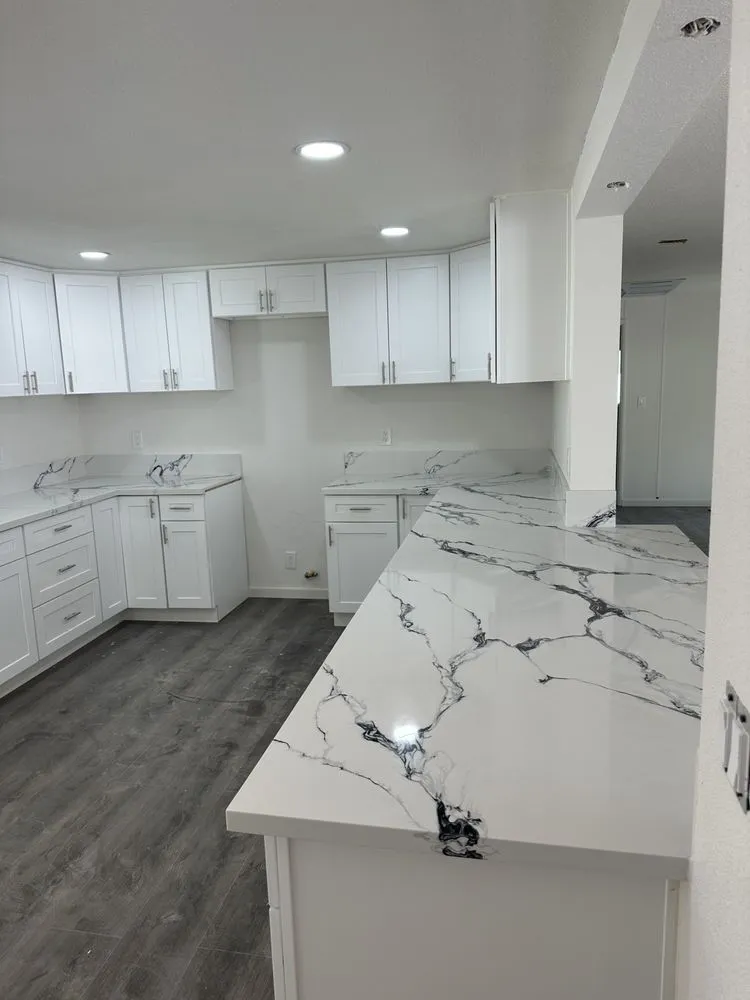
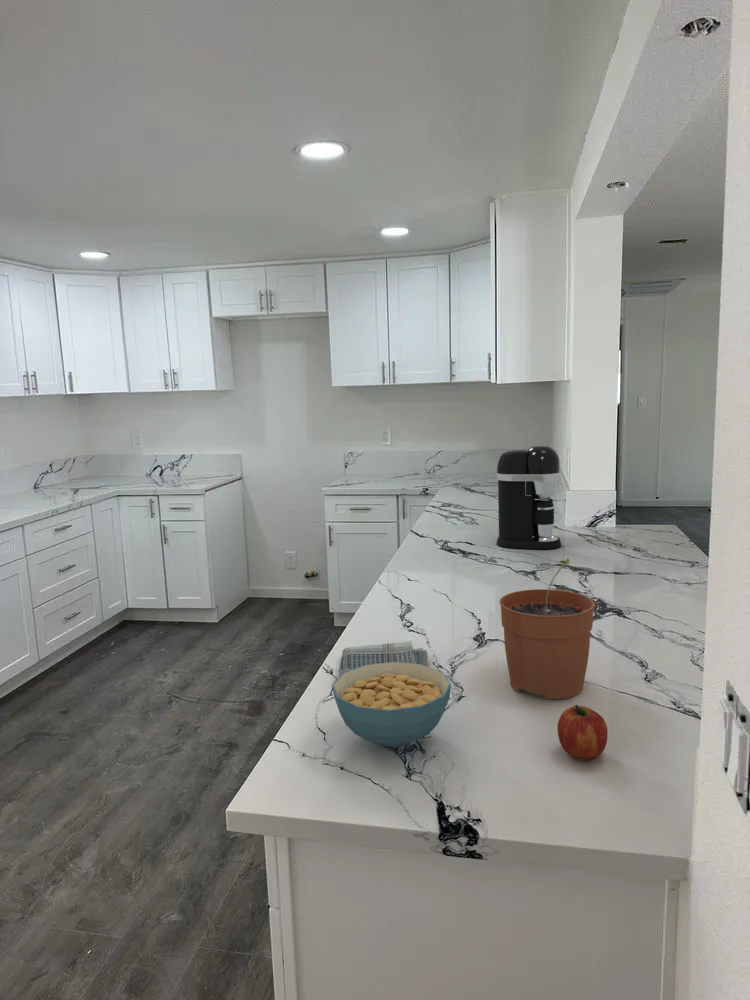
+ coffee maker [496,444,562,550]
+ plant pot [498,558,596,700]
+ cereal bowl [331,662,452,748]
+ dish towel [338,640,429,678]
+ fruit [557,704,609,761]
